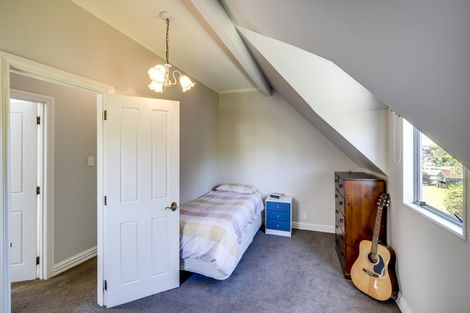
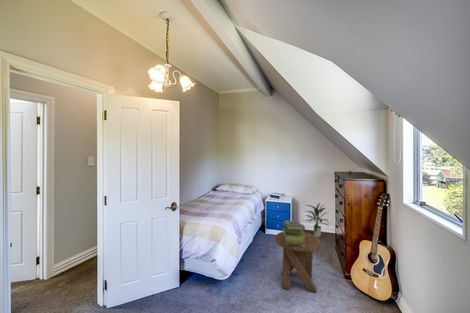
+ music stool [274,231,322,293]
+ indoor plant [305,202,330,238]
+ stack of books [281,220,306,246]
